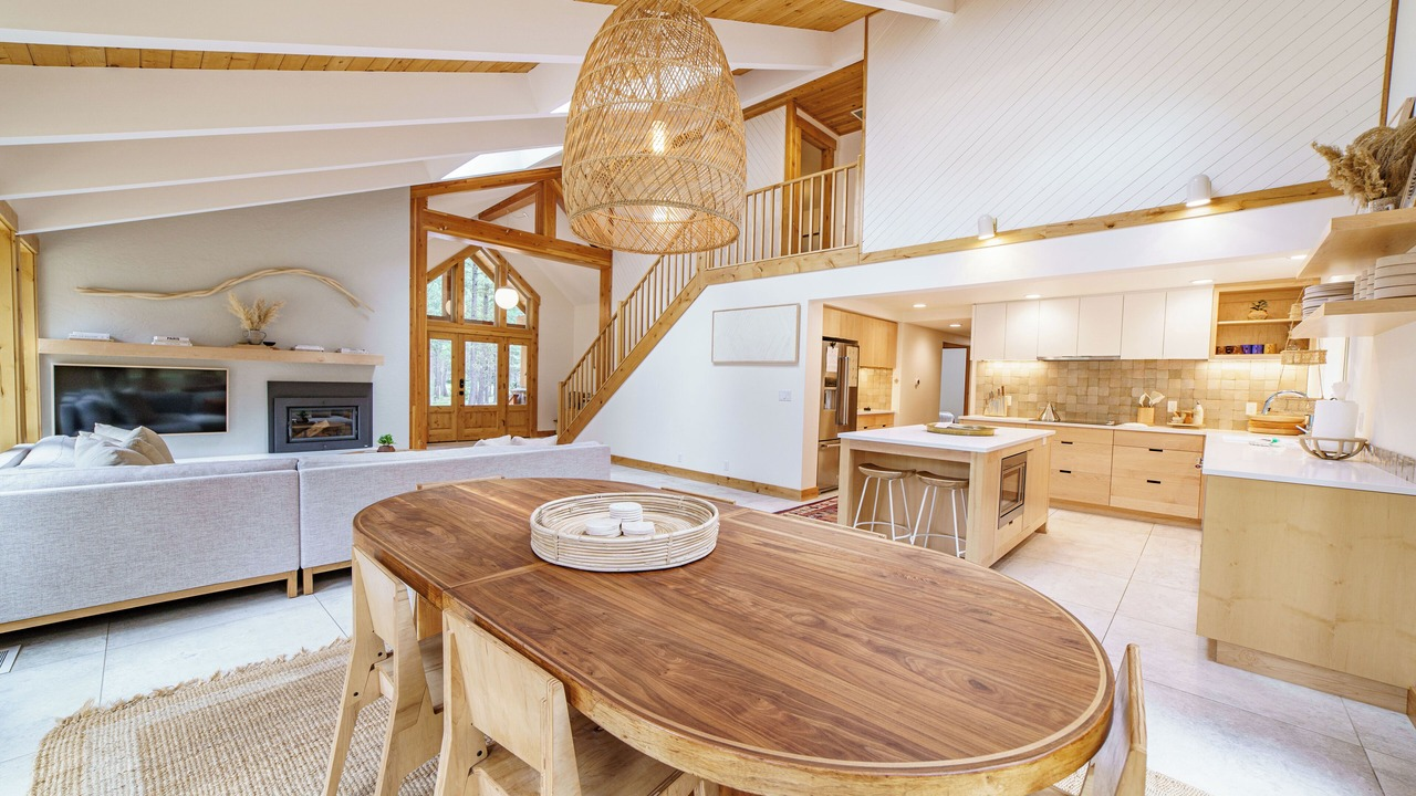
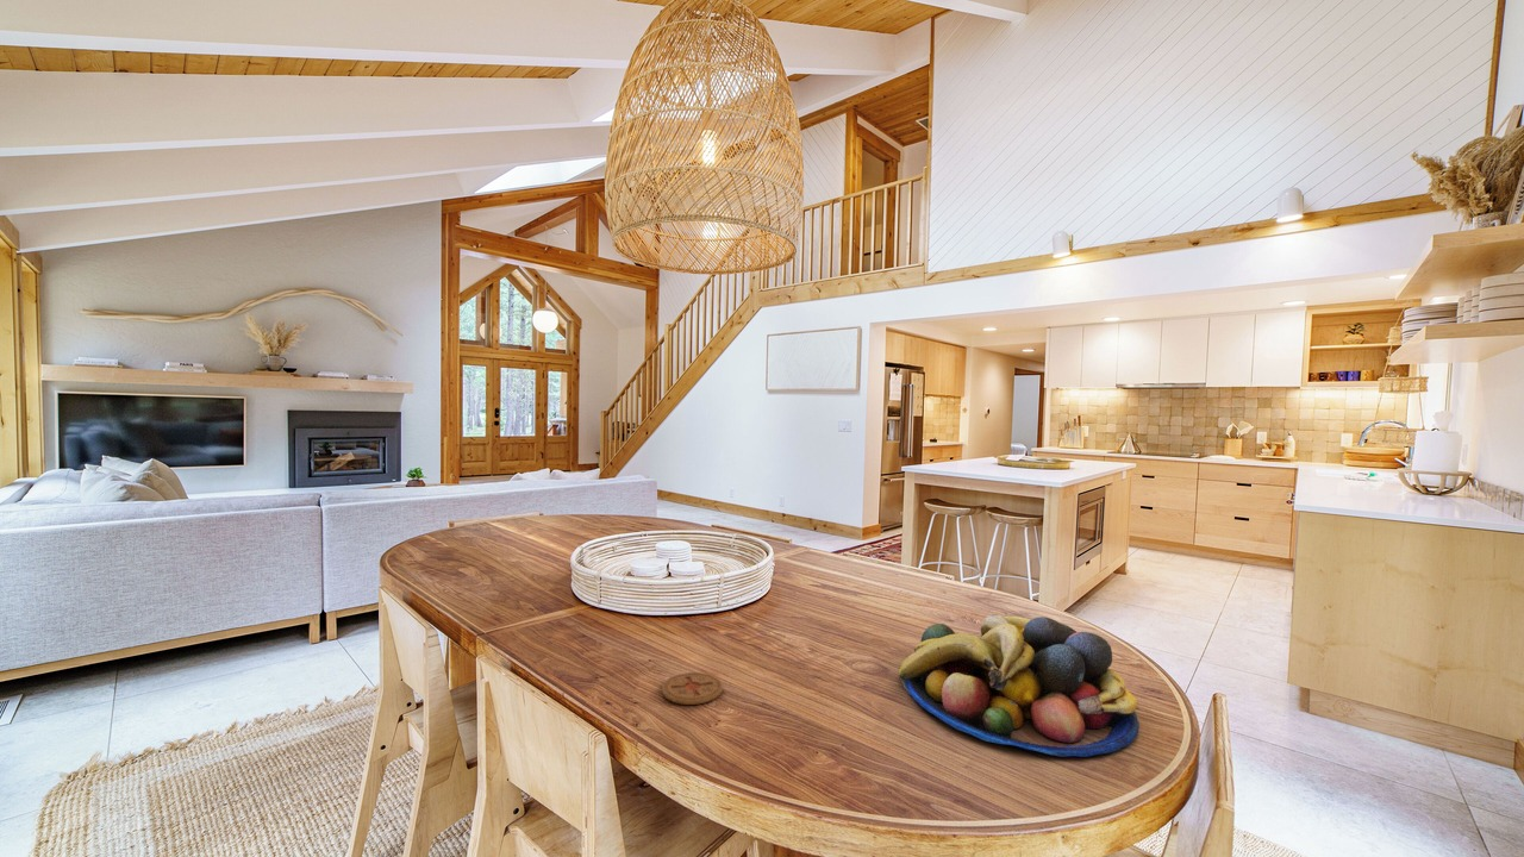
+ fruit bowl [898,613,1141,758]
+ coaster [661,671,724,706]
